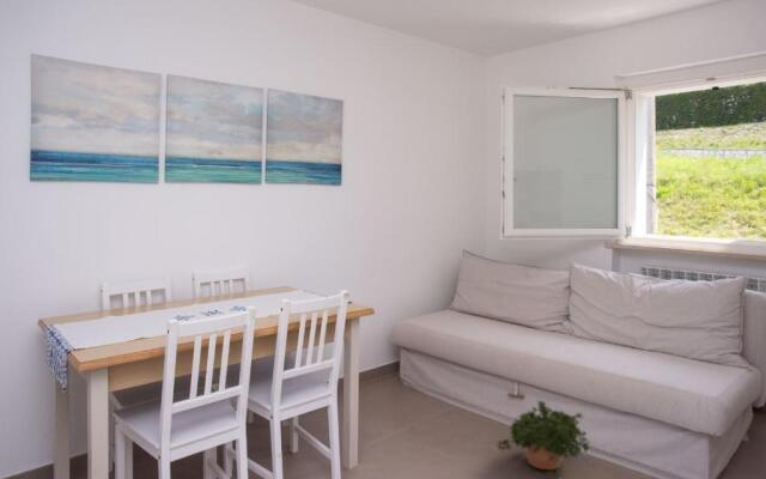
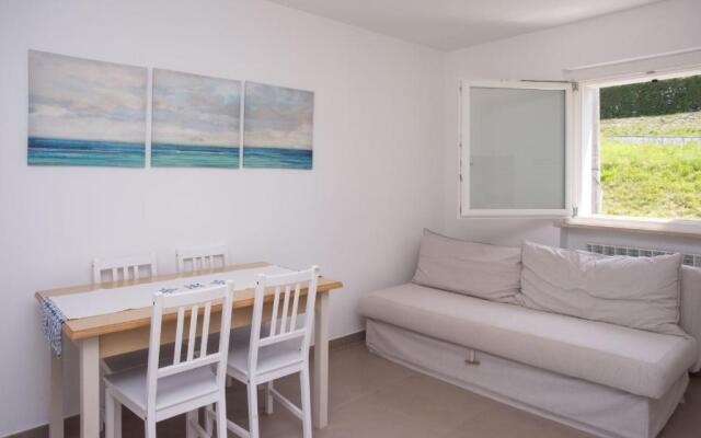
- potted plant [496,400,594,479]
